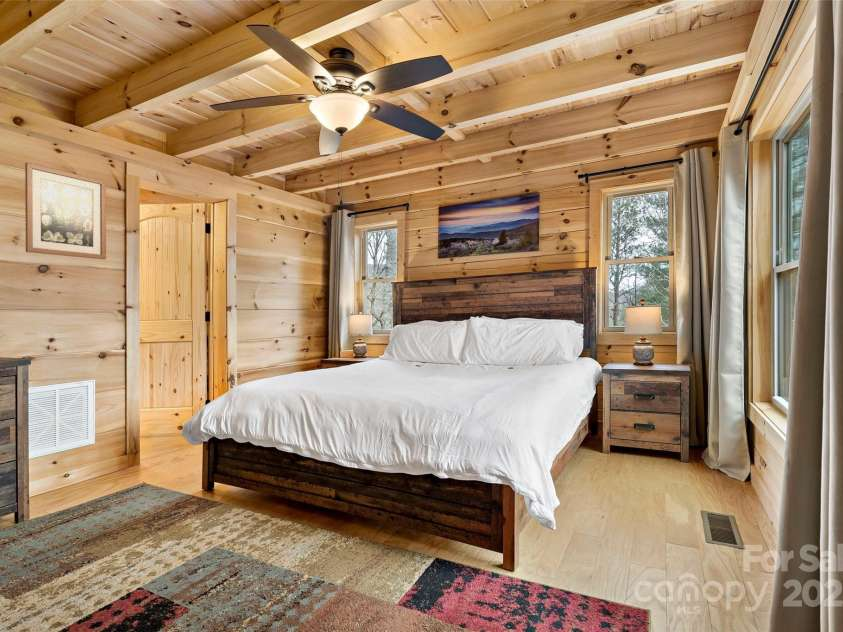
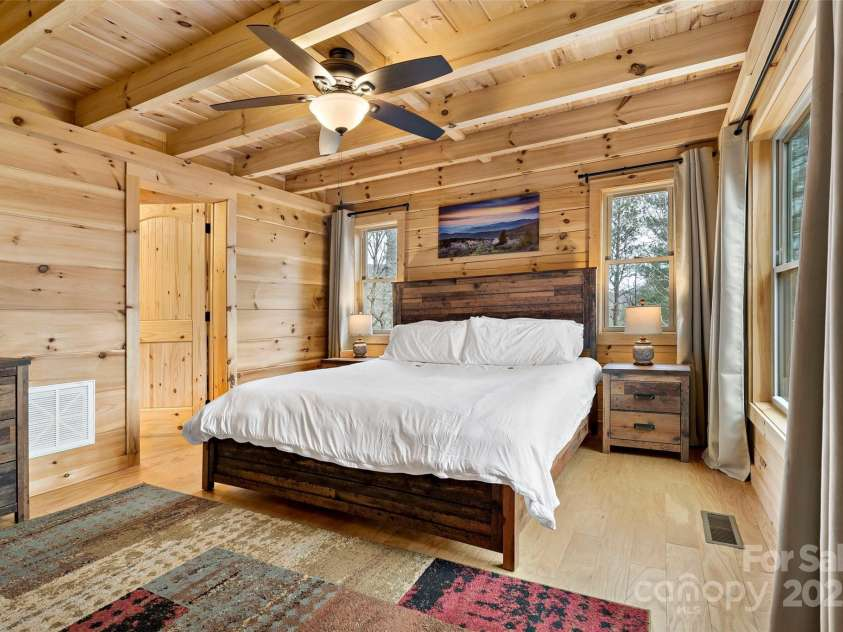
- wall art [24,162,107,260]
